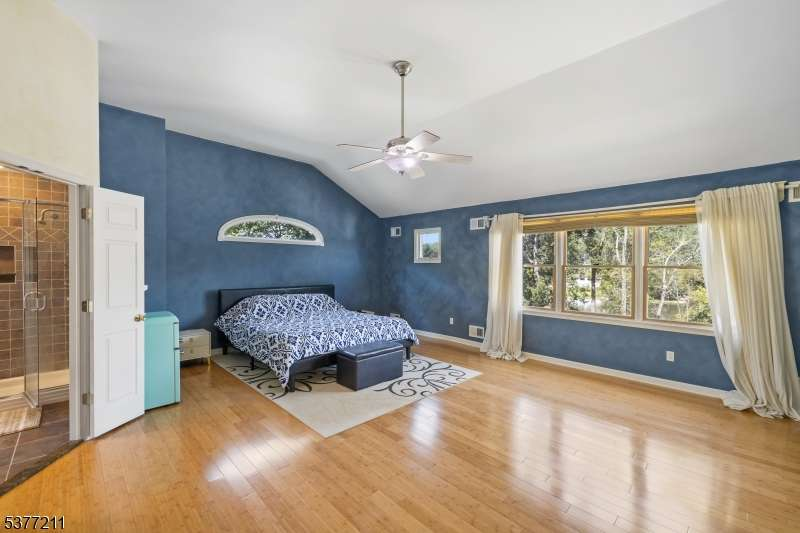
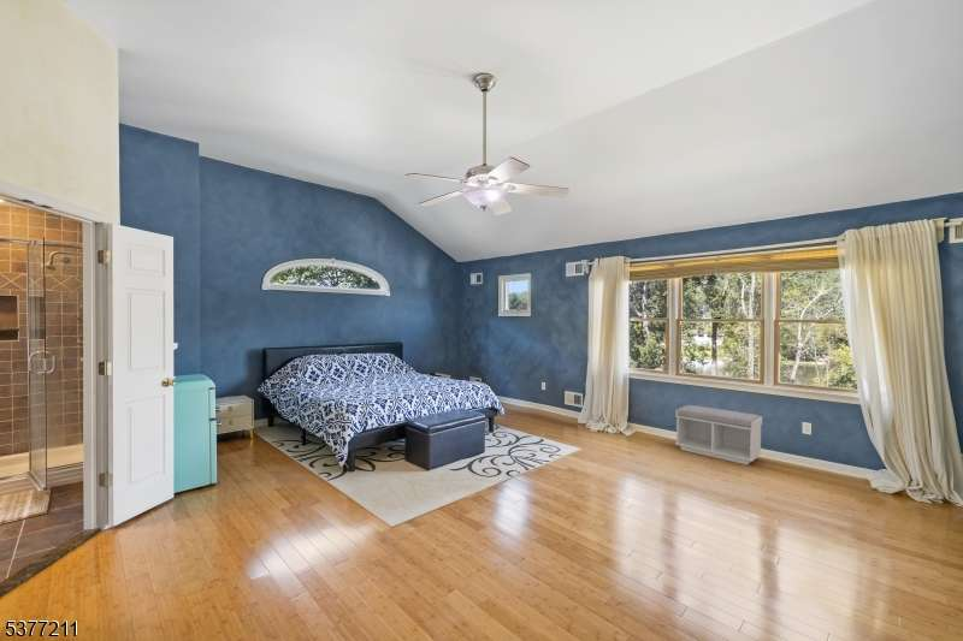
+ bench [674,404,763,465]
